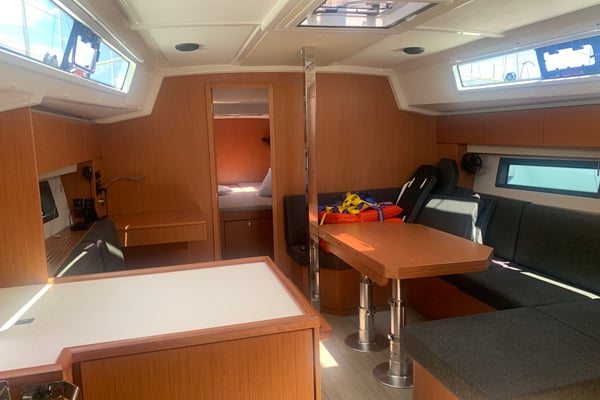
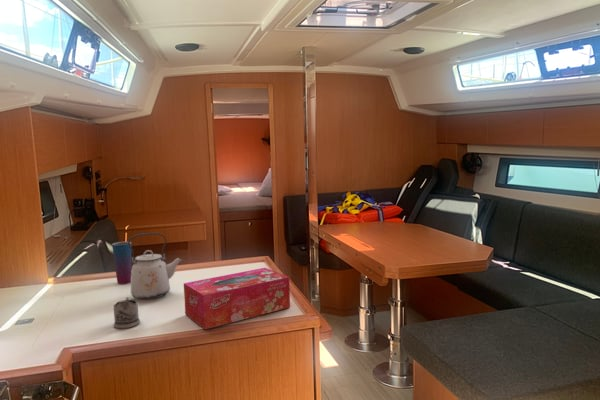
+ kettle [127,232,184,300]
+ tissue box [183,267,291,330]
+ cup [111,241,132,285]
+ tea glass holder [113,296,141,329]
